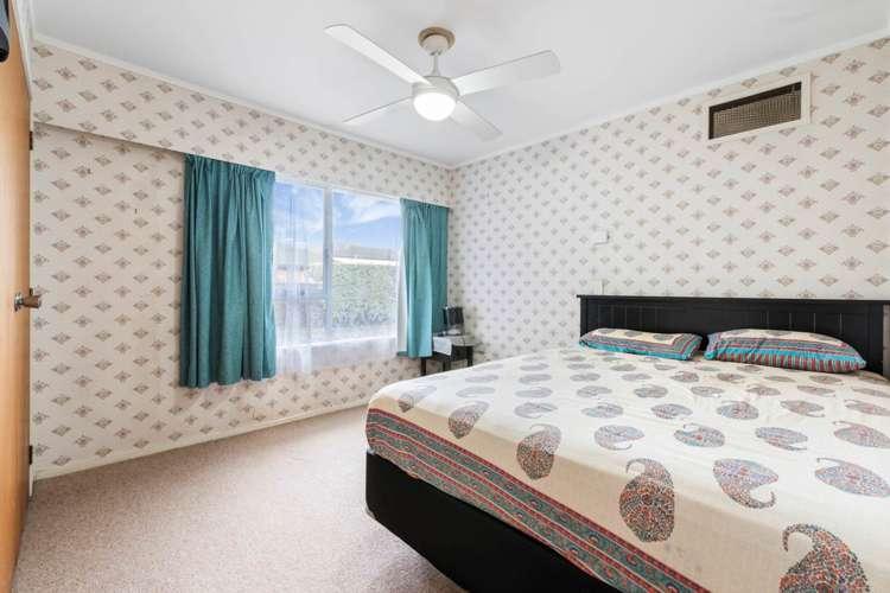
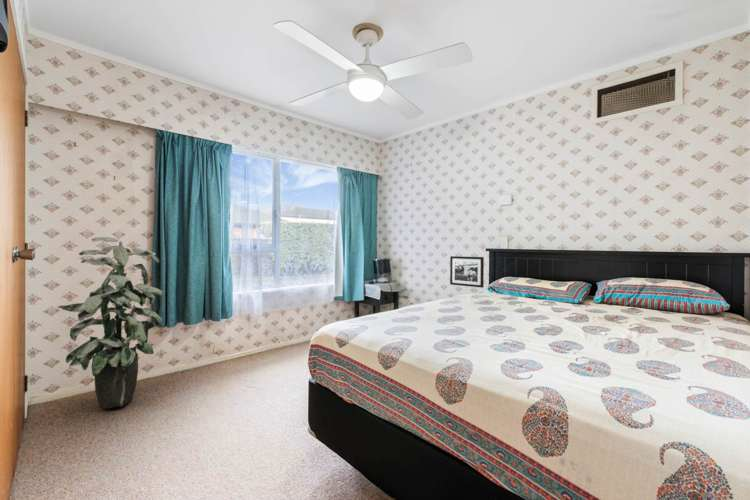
+ indoor plant [56,236,164,410]
+ picture frame [449,255,485,289]
